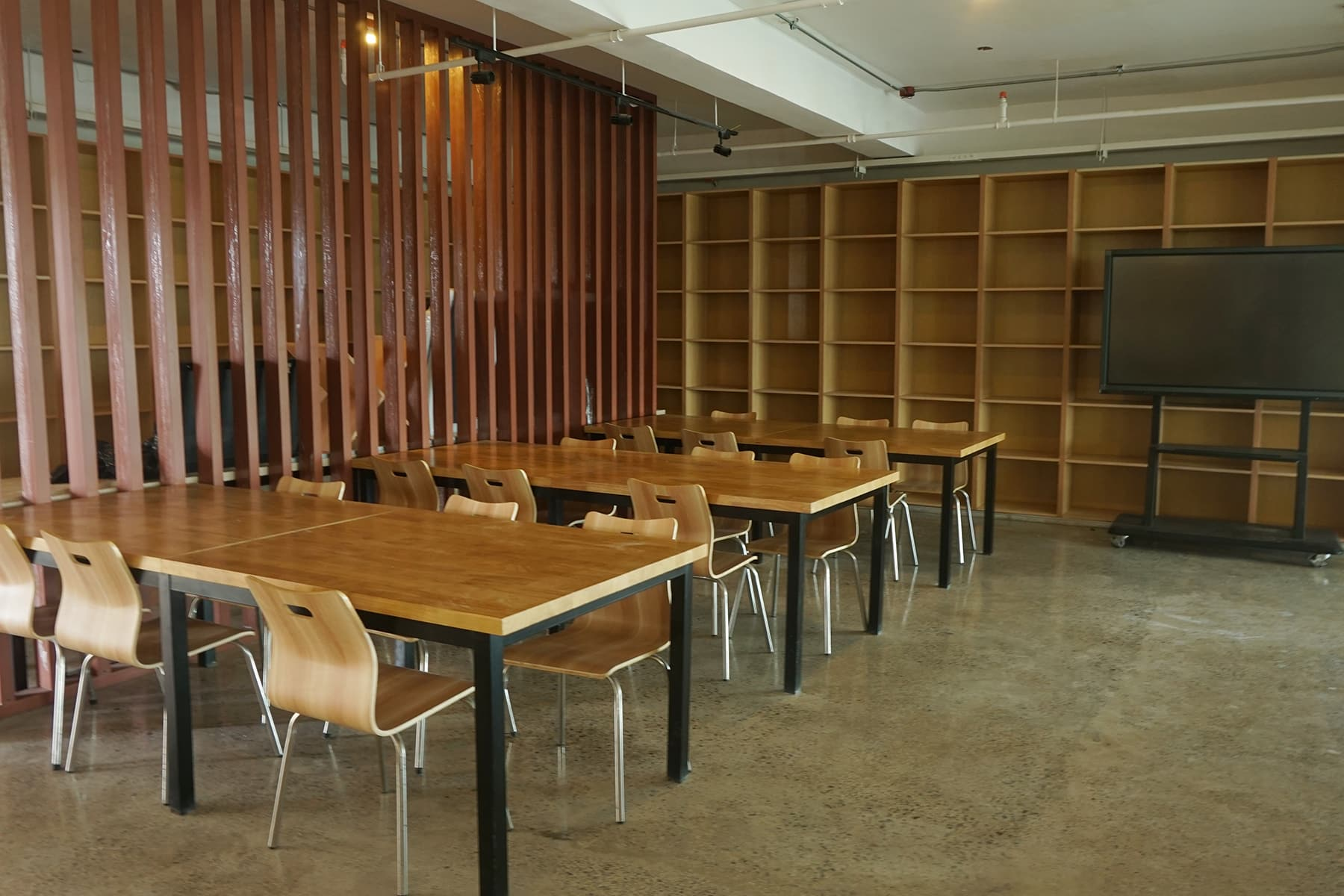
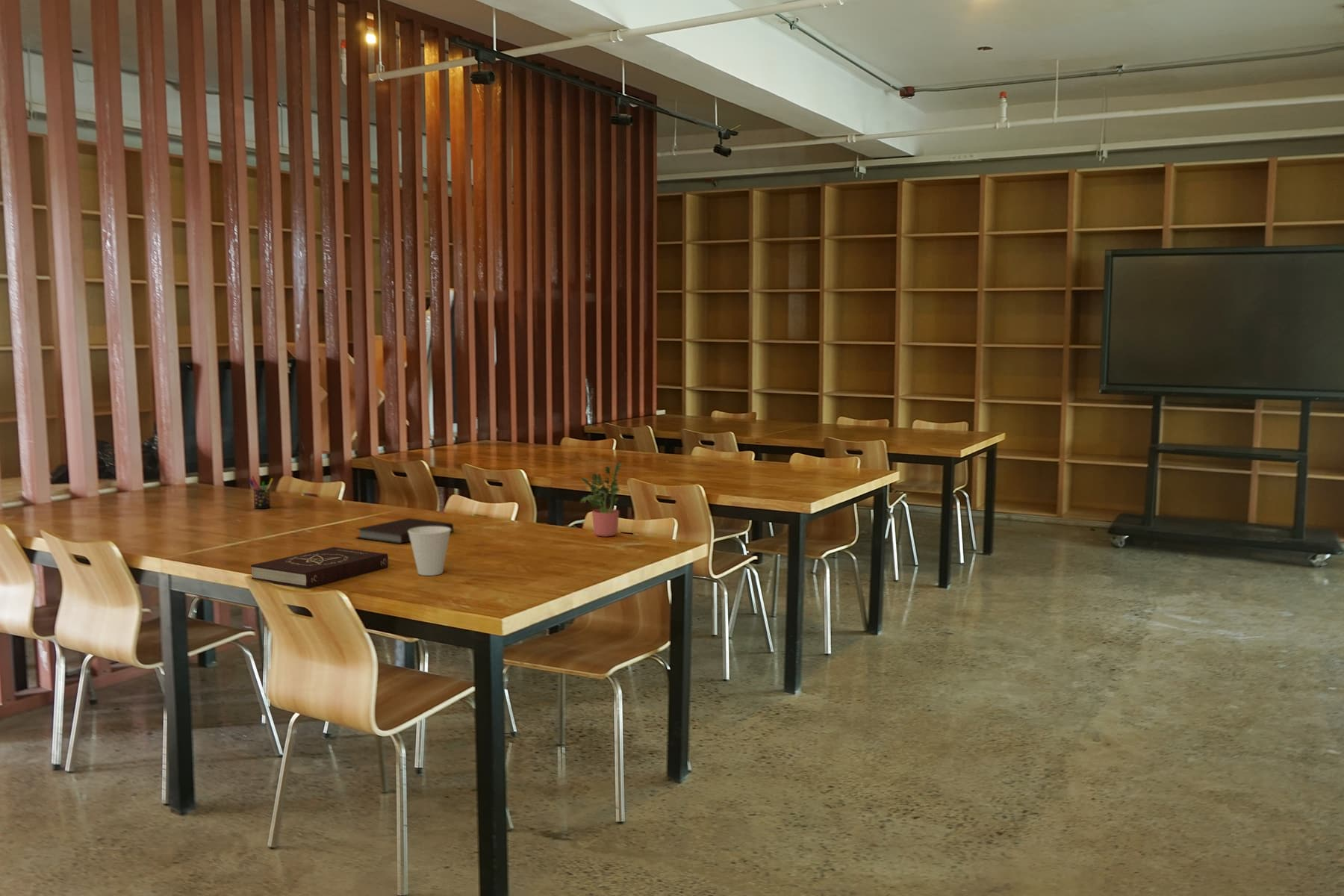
+ notebook [354,517,454,544]
+ potted plant [579,461,621,538]
+ pen holder [248,475,274,509]
+ book [250,547,389,588]
+ cup [408,526,451,576]
